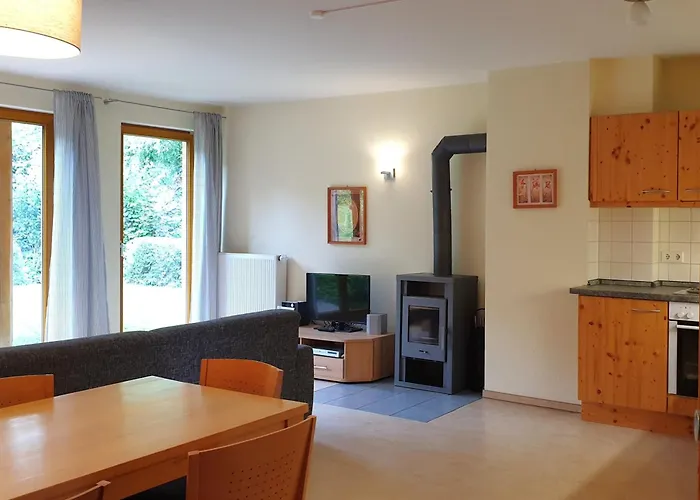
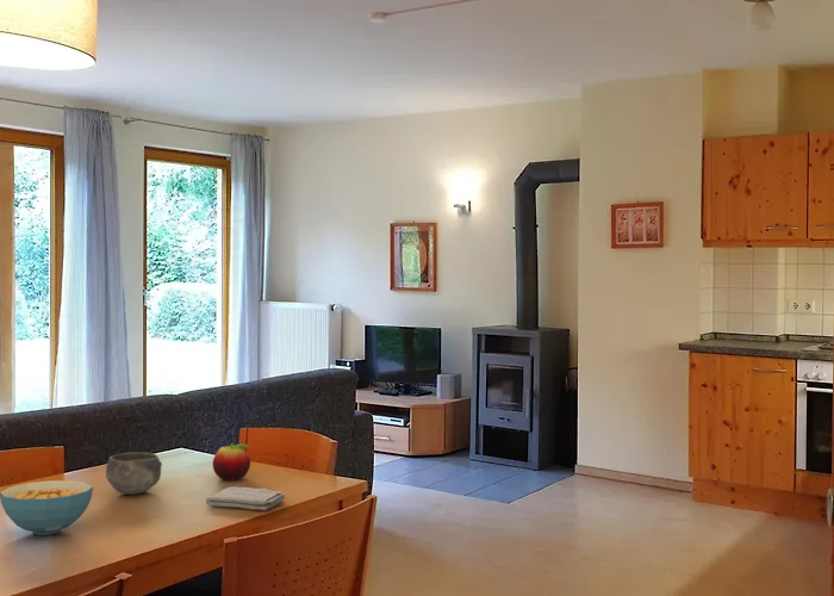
+ cereal bowl [0,479,94,536]
+ fruit [212,442,251,482]
+ bowl [105,451,163,496]
+ washcloth [205,485,286,511]
